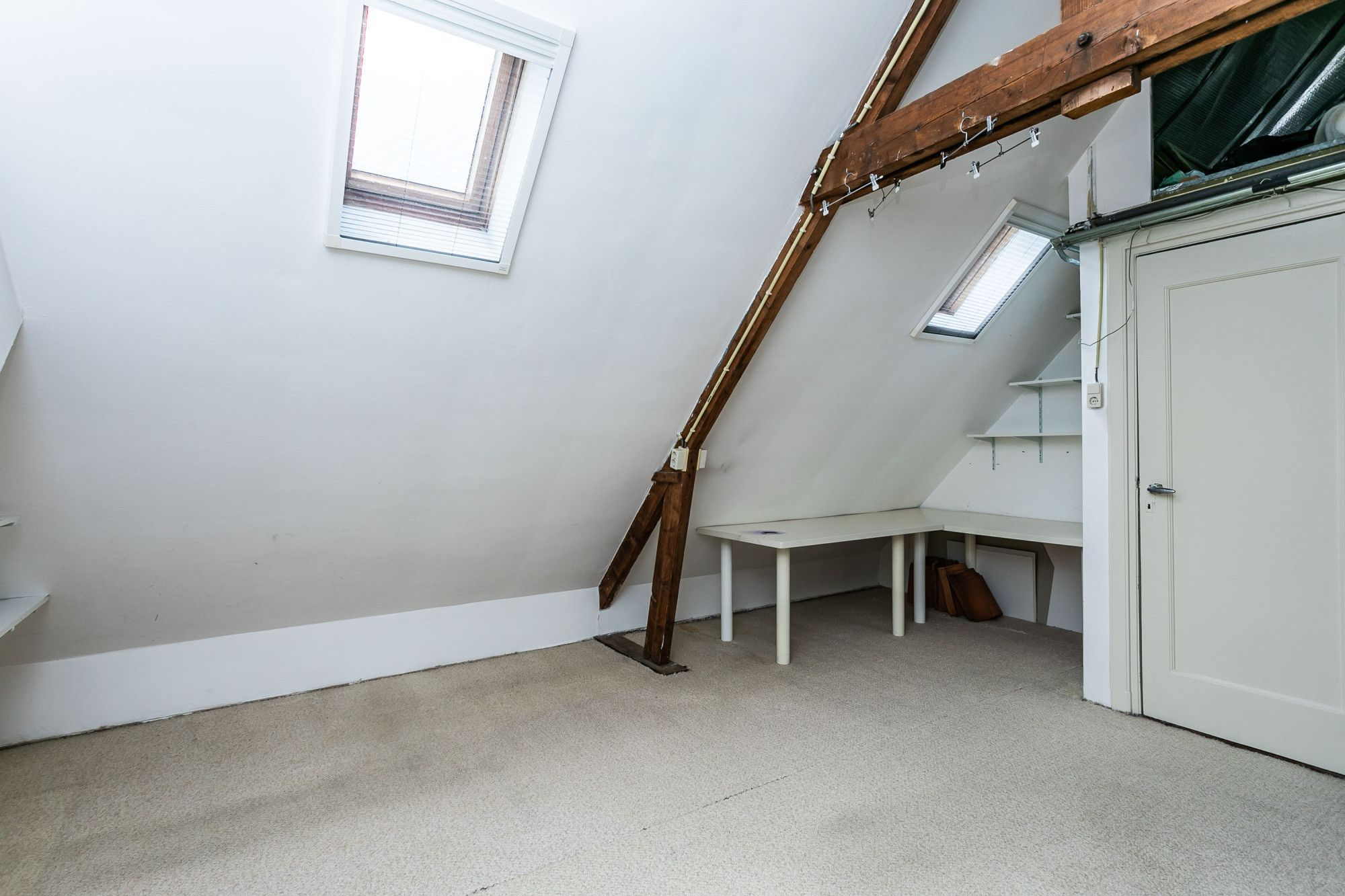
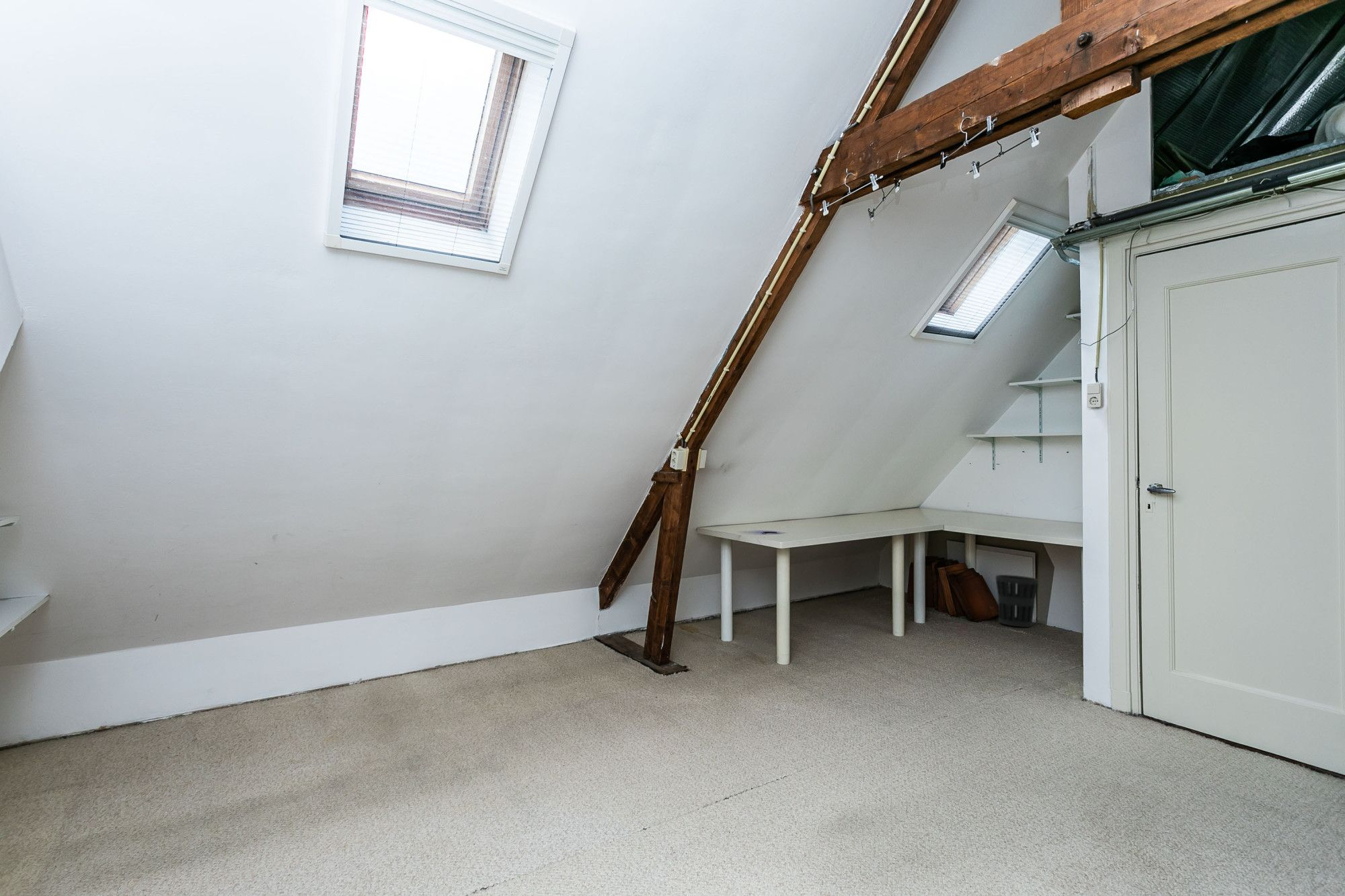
+ wastebasket [995,574,1039,628]
